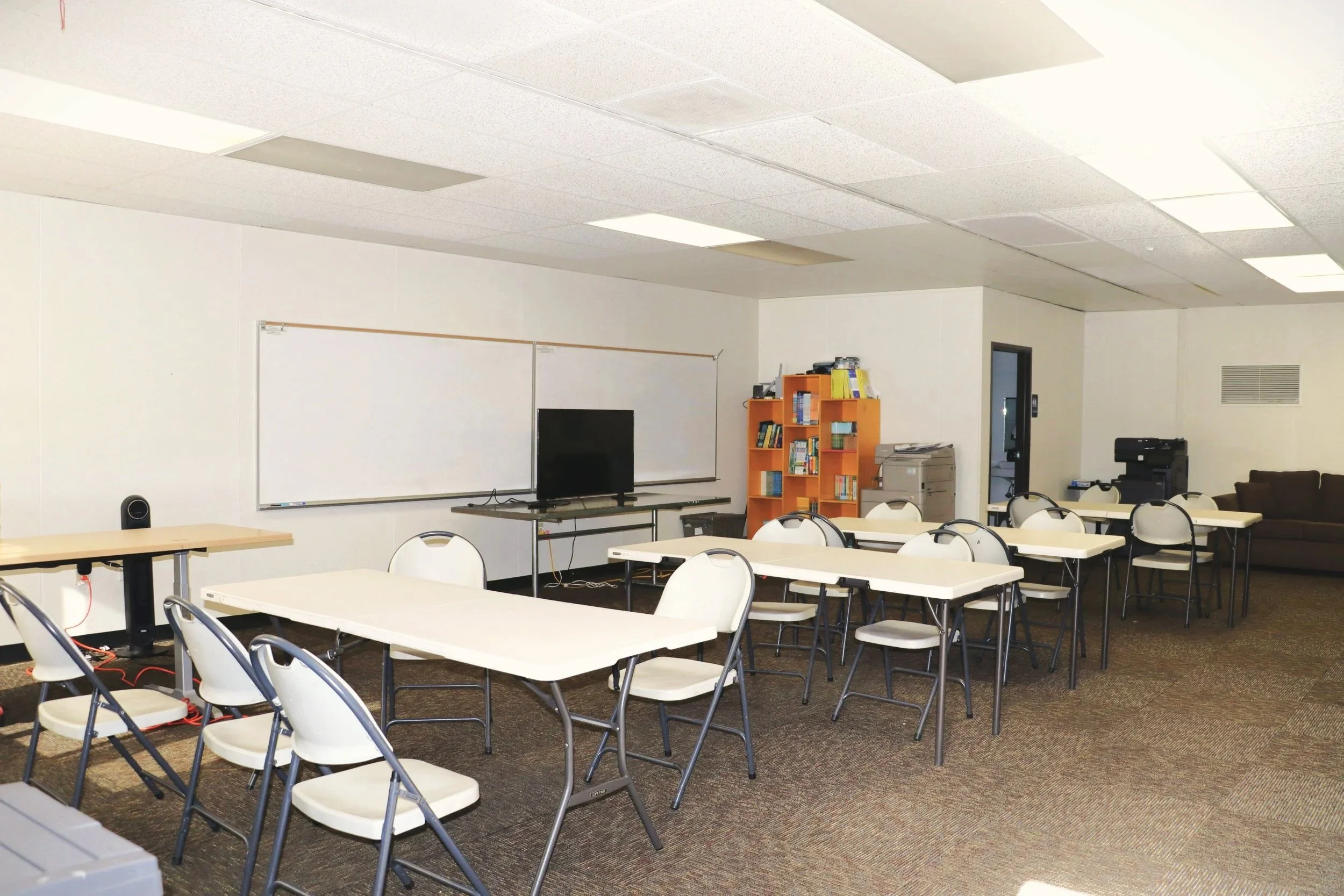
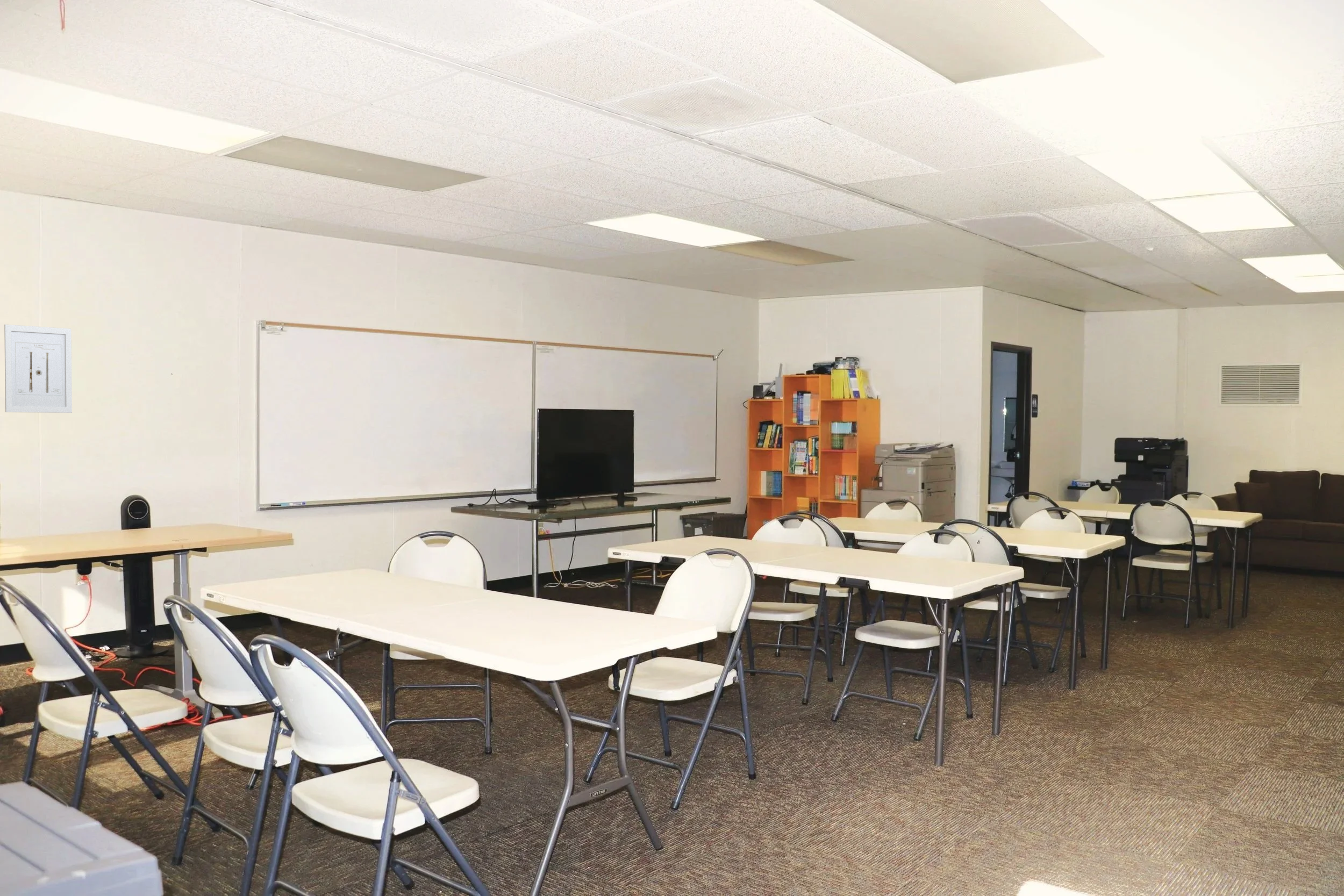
+ wall art [4,324,73,413]
